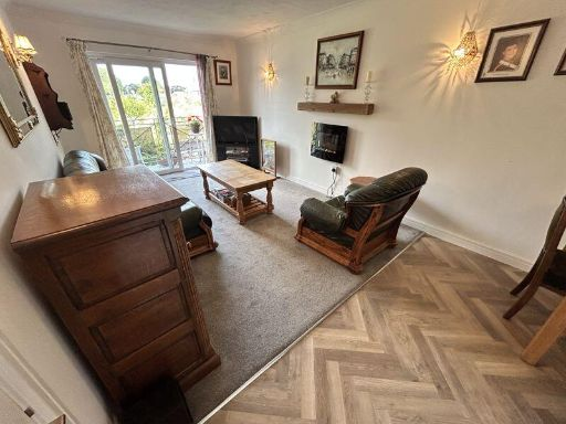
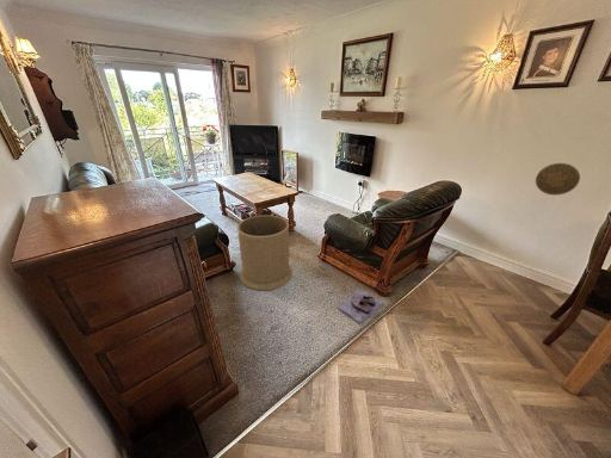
+ shoe [335,287,384,324]
+ decorative plate [535,162,581,196]
+ trash can [236,213,294,291]
